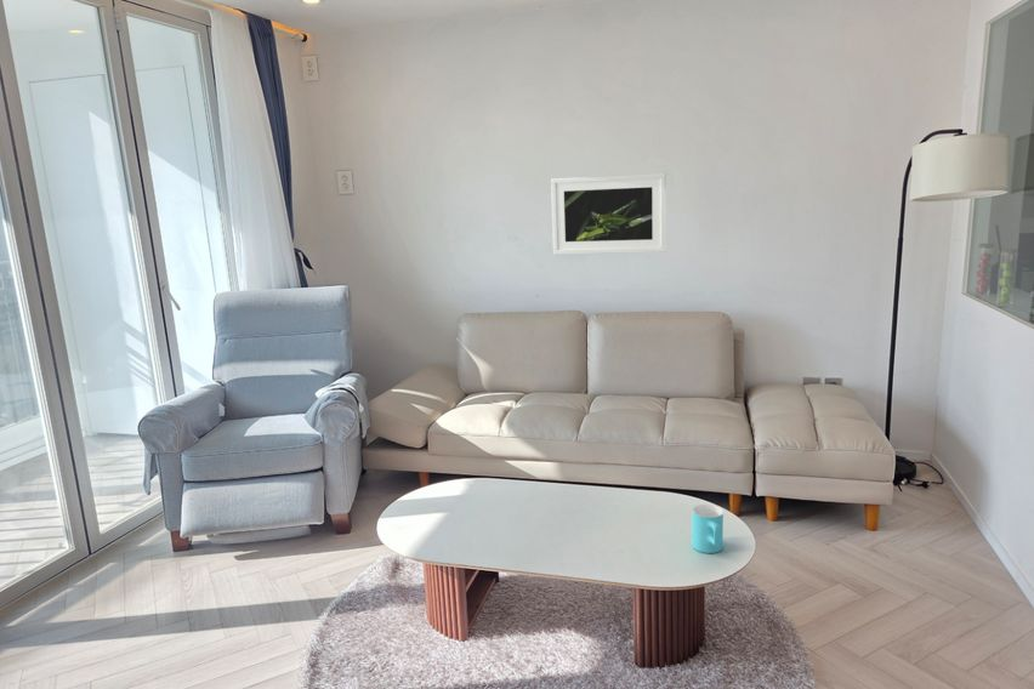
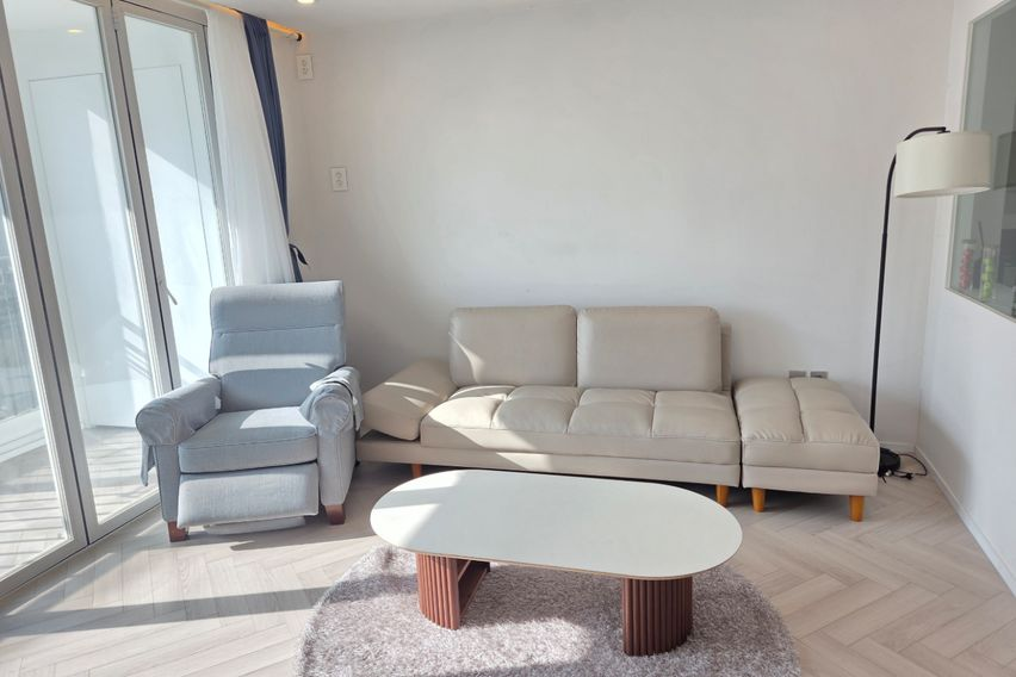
- cup [691,503,725,554]
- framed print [550,172,667,256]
